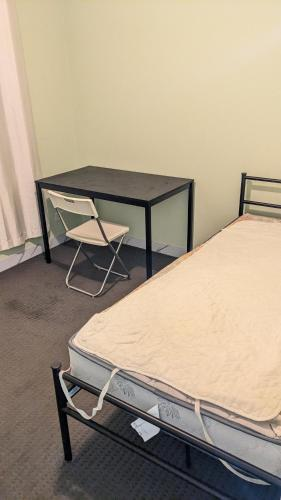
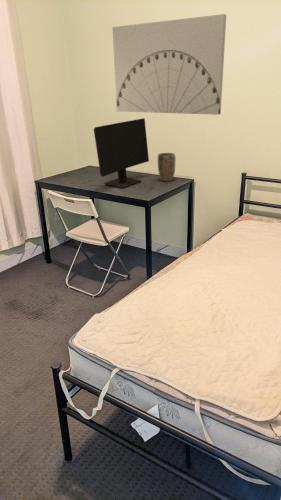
+ plant pot [157,152,176,182]
+ computer monitor [93,117,150,189]
+ wall art [111,13,227,116]
